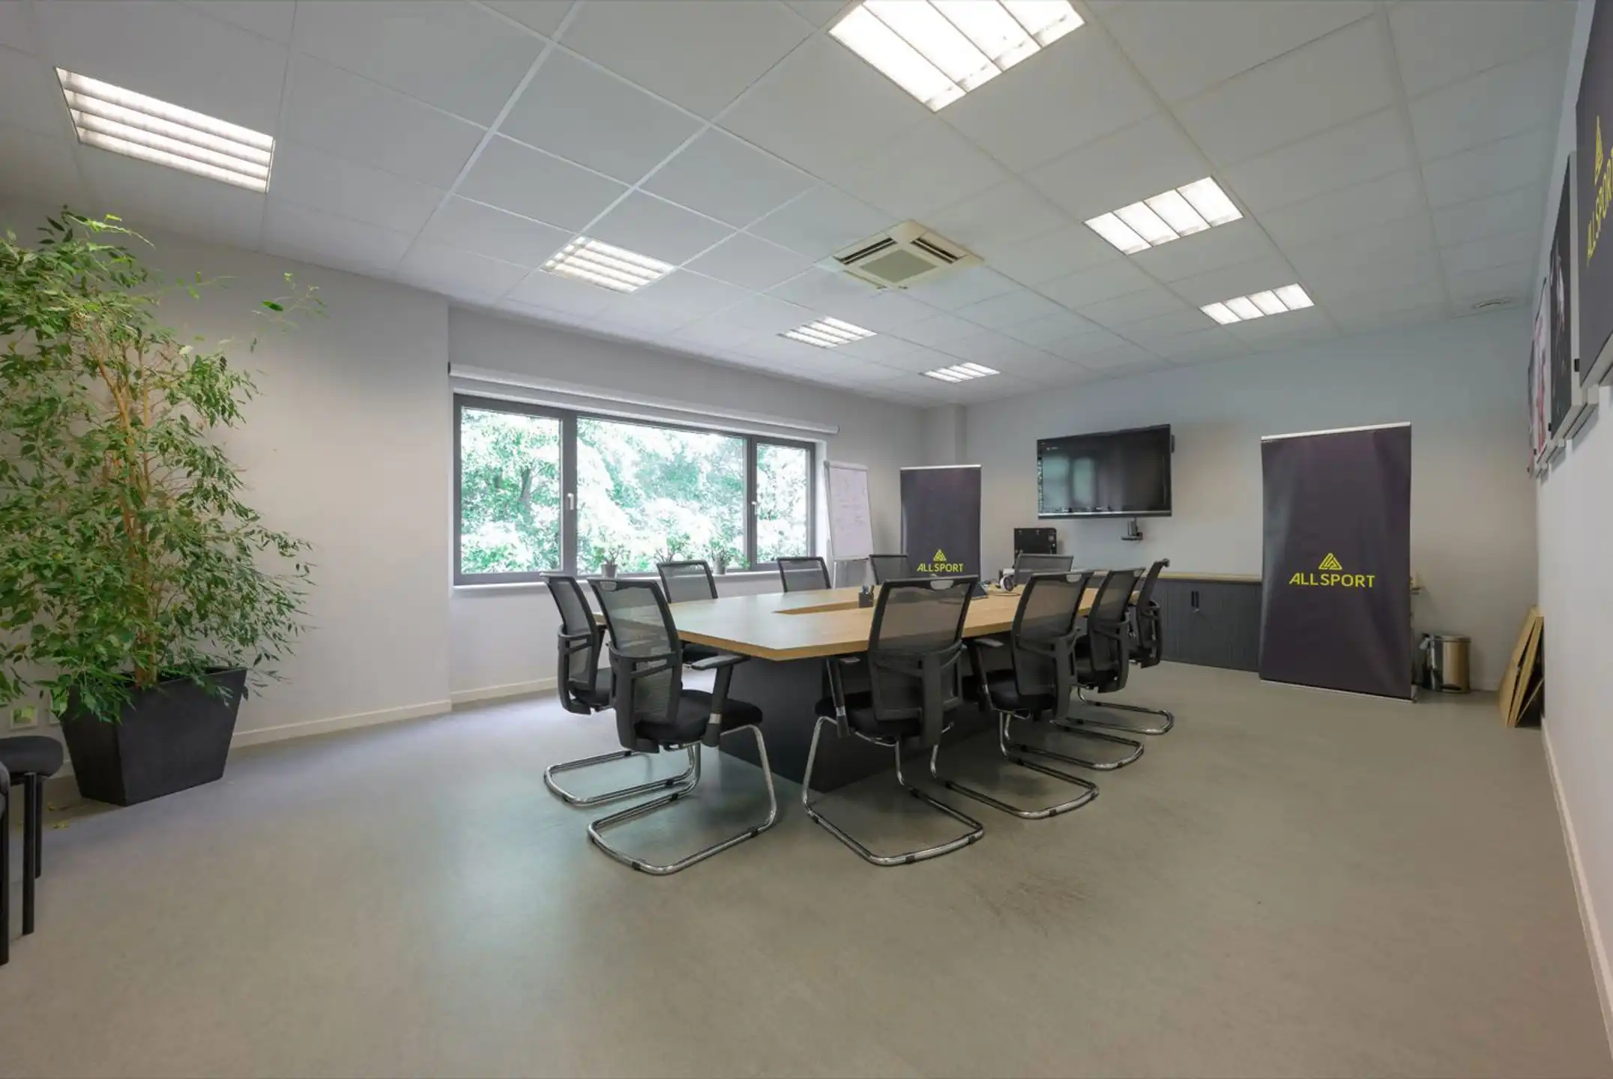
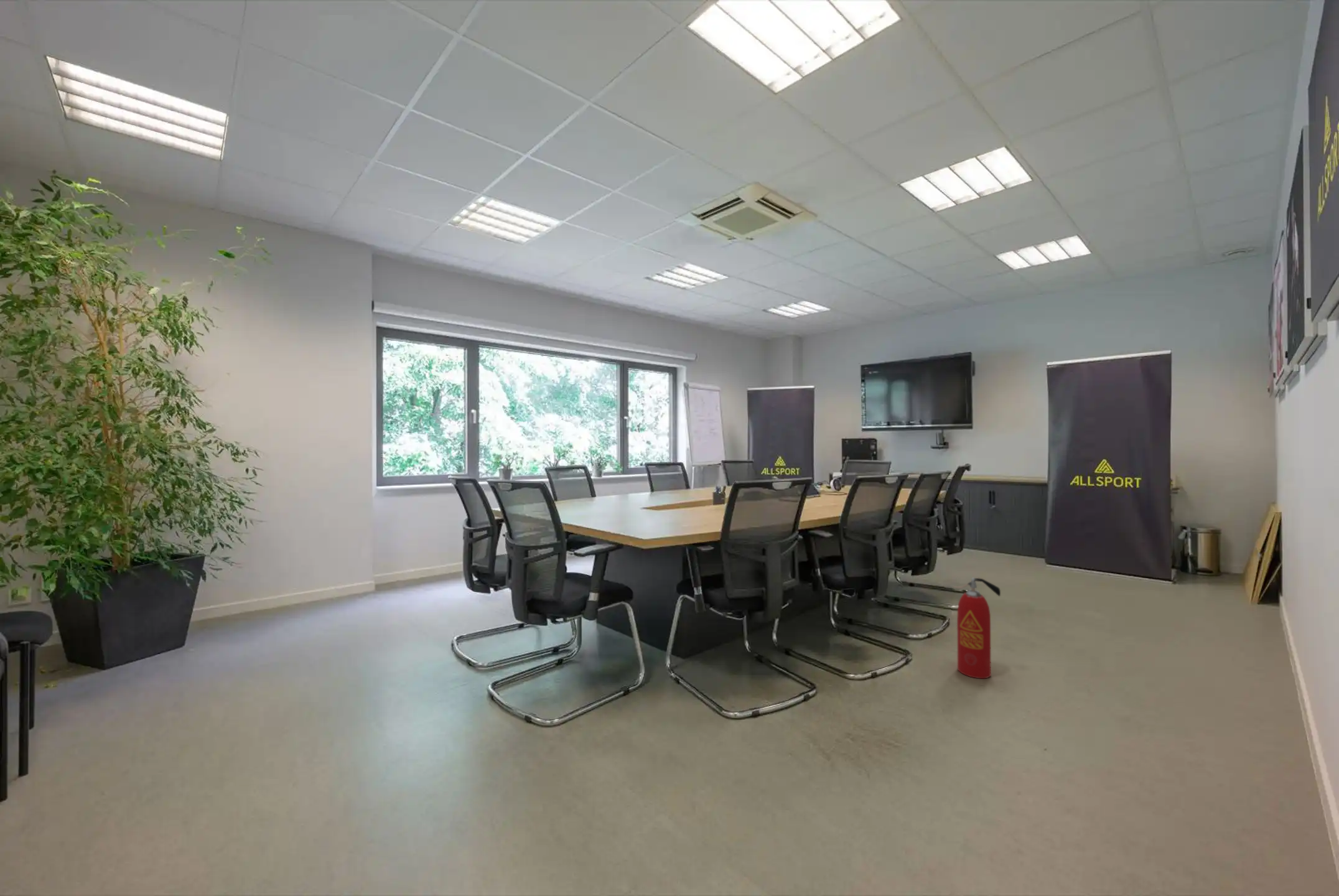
+ fire extinguisher [953,577,1001,679]
